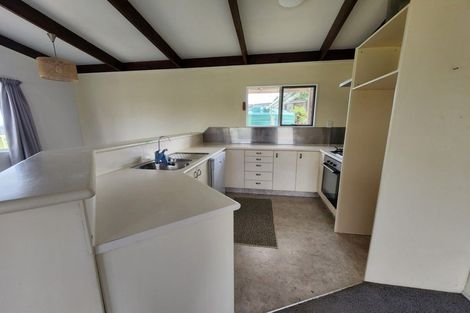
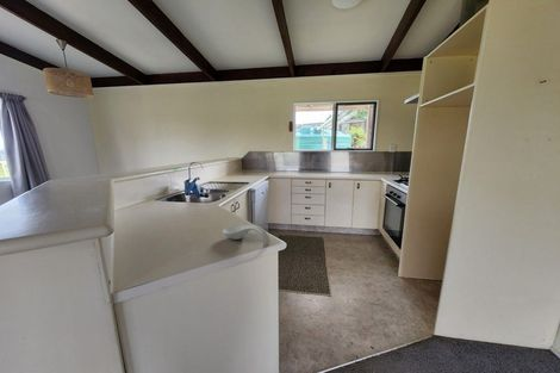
+ spoon rest [222,224,272,248]
